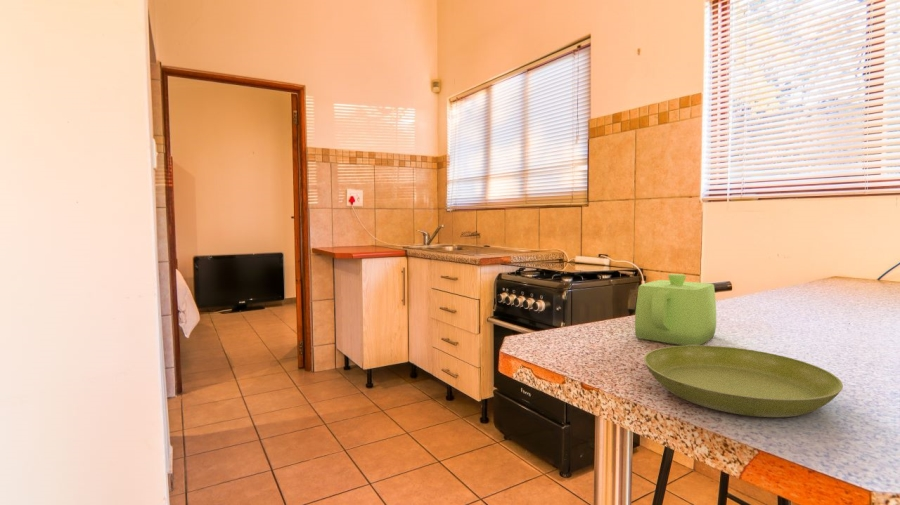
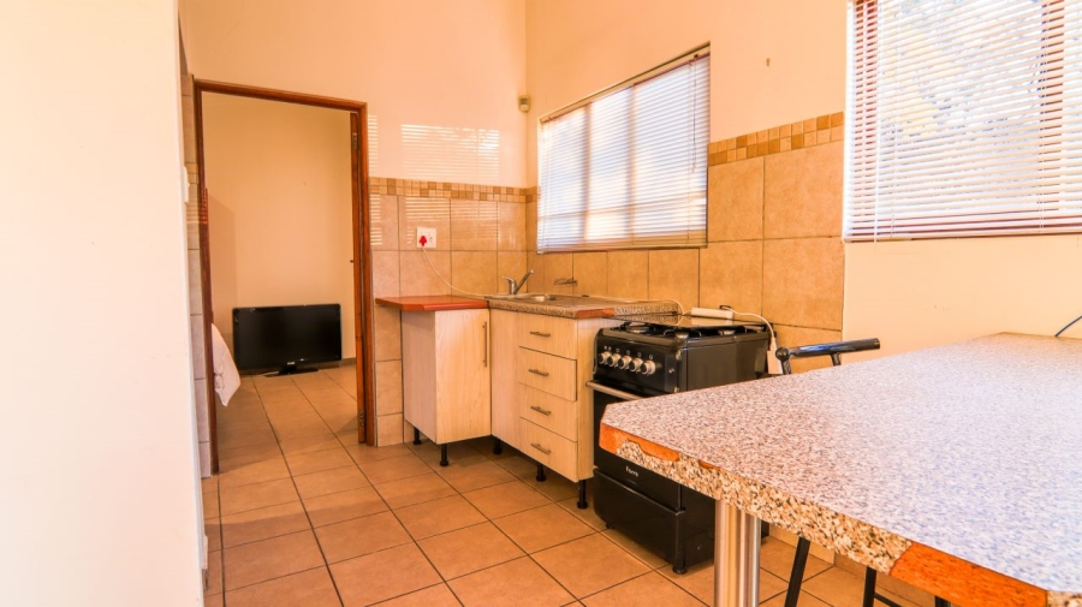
- saucer [643,344,844,418]
- teapot [634,273,717,346]
